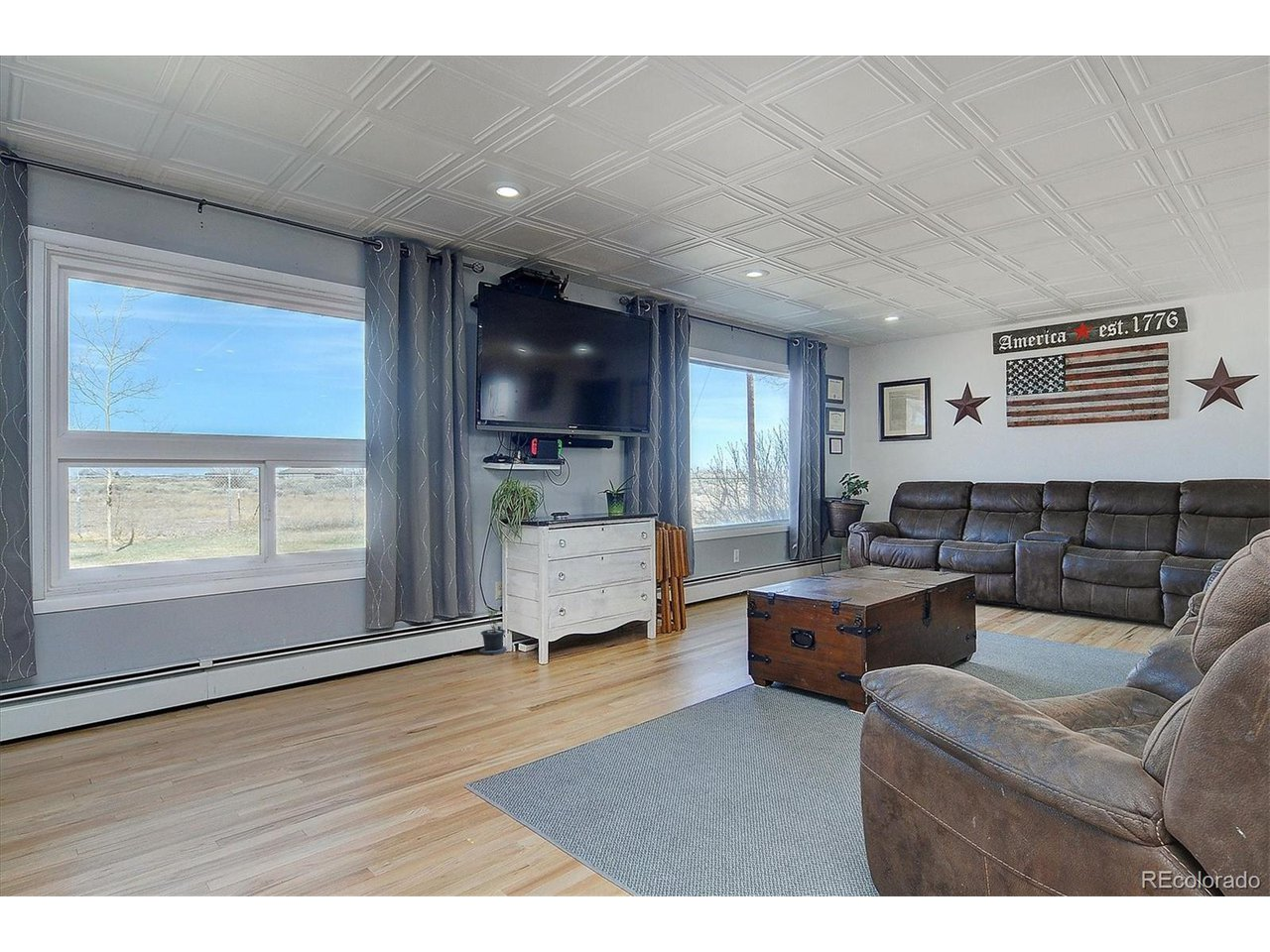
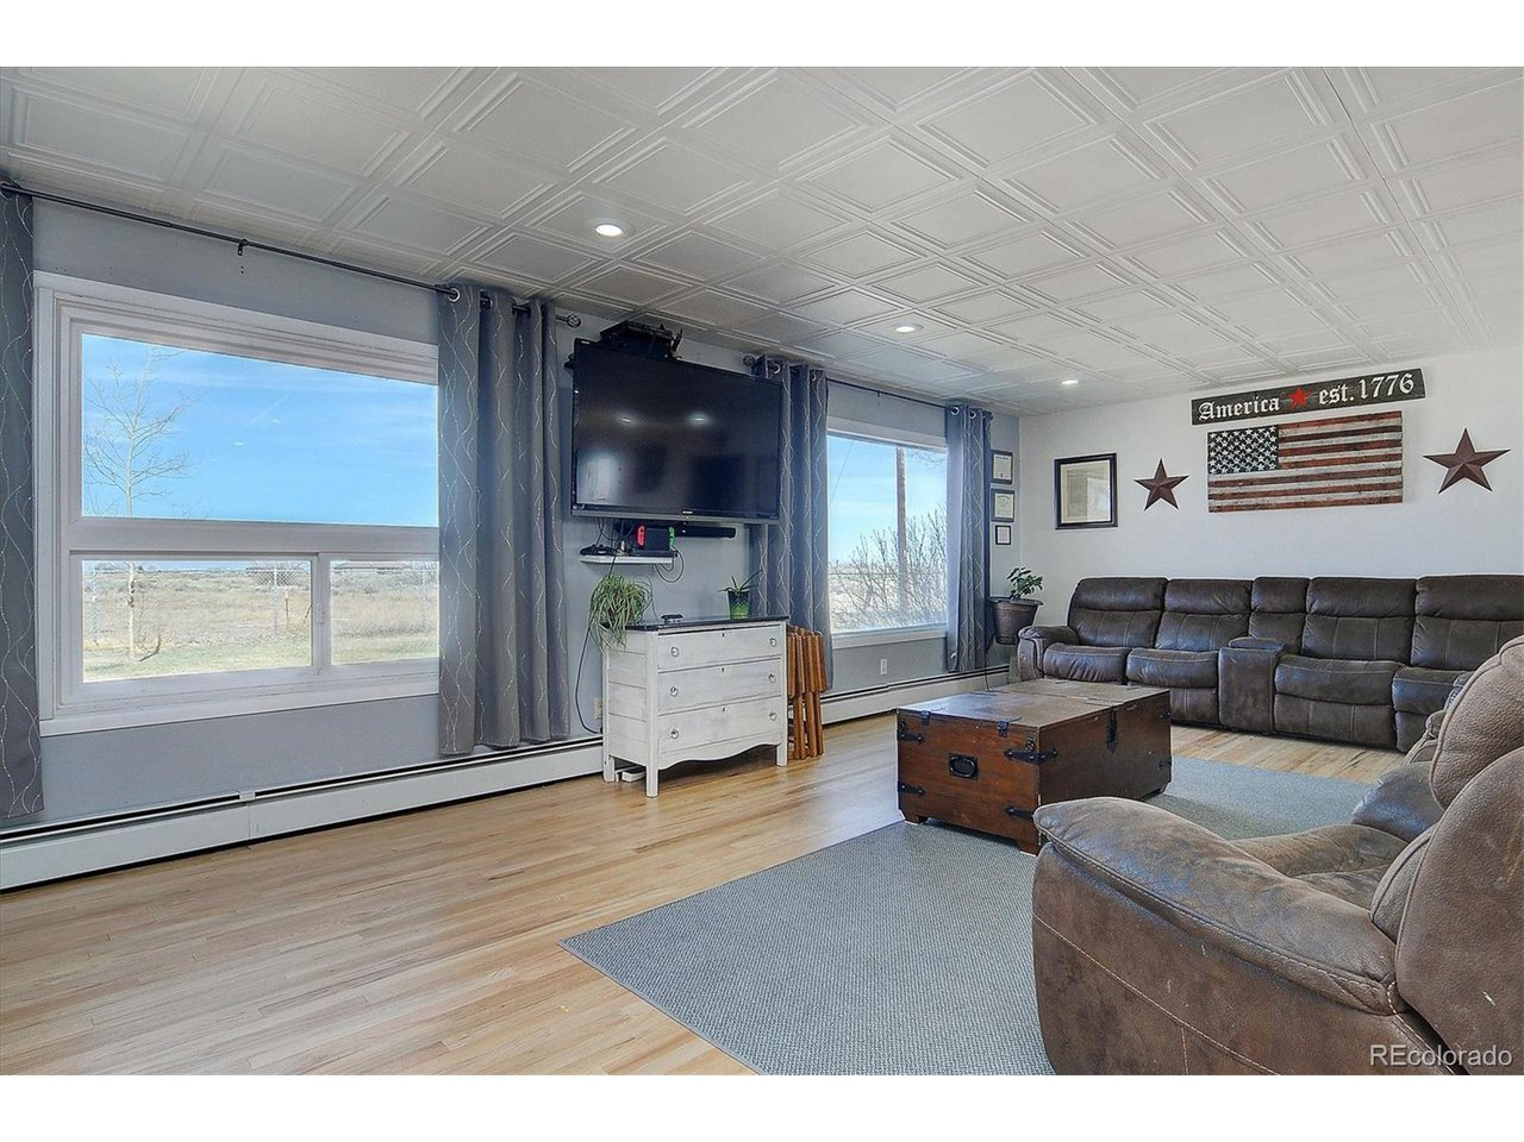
- potted plant [471,603,507,655]
